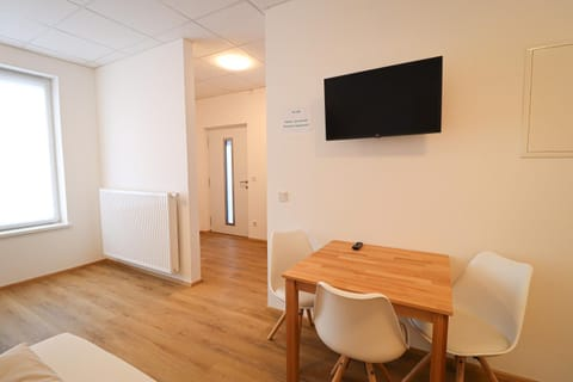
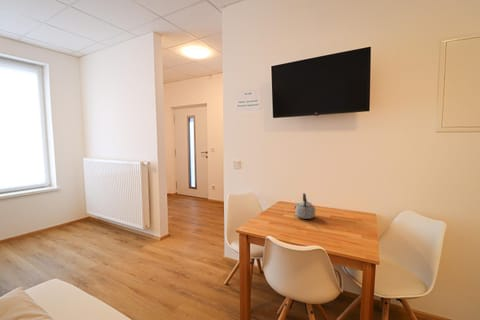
+ teapot [294,192,316,220]
